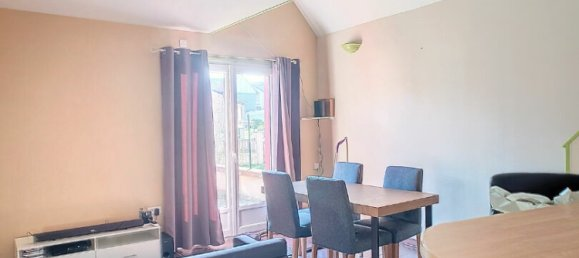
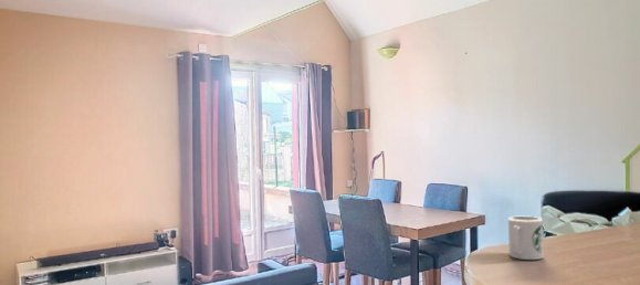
+ mug [507,215,545,261]
